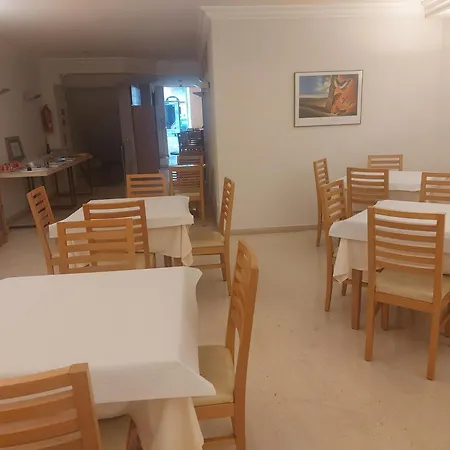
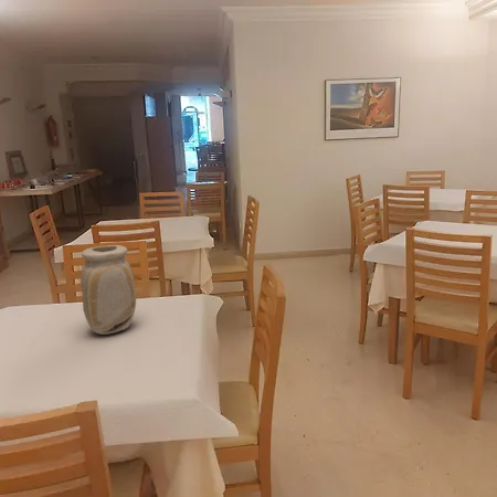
+ vase [80,244,137,336]
